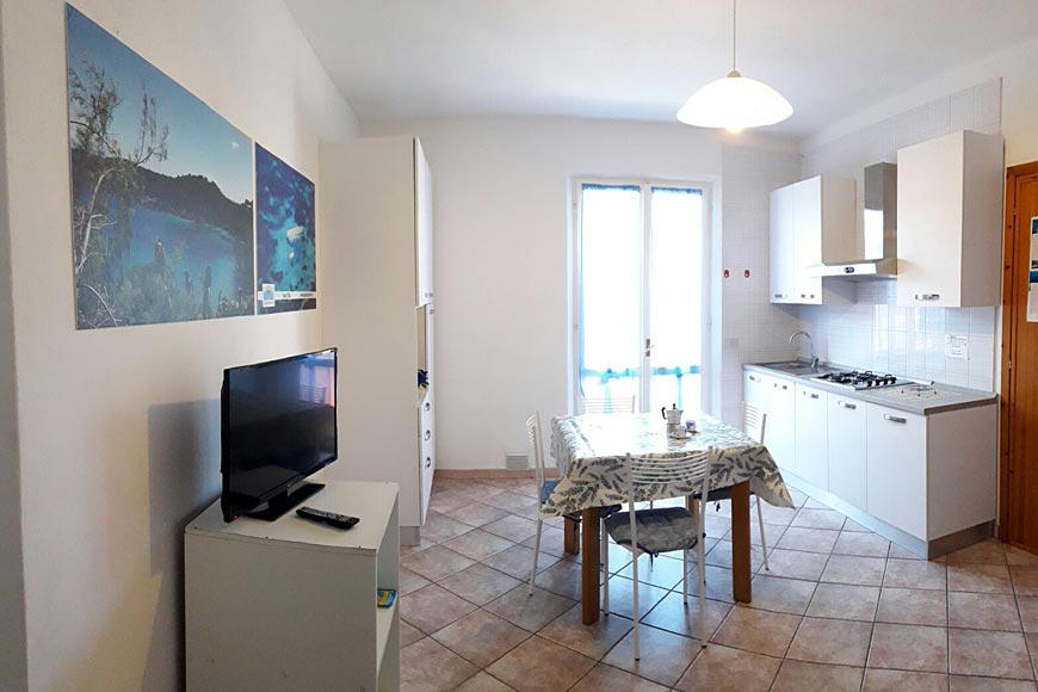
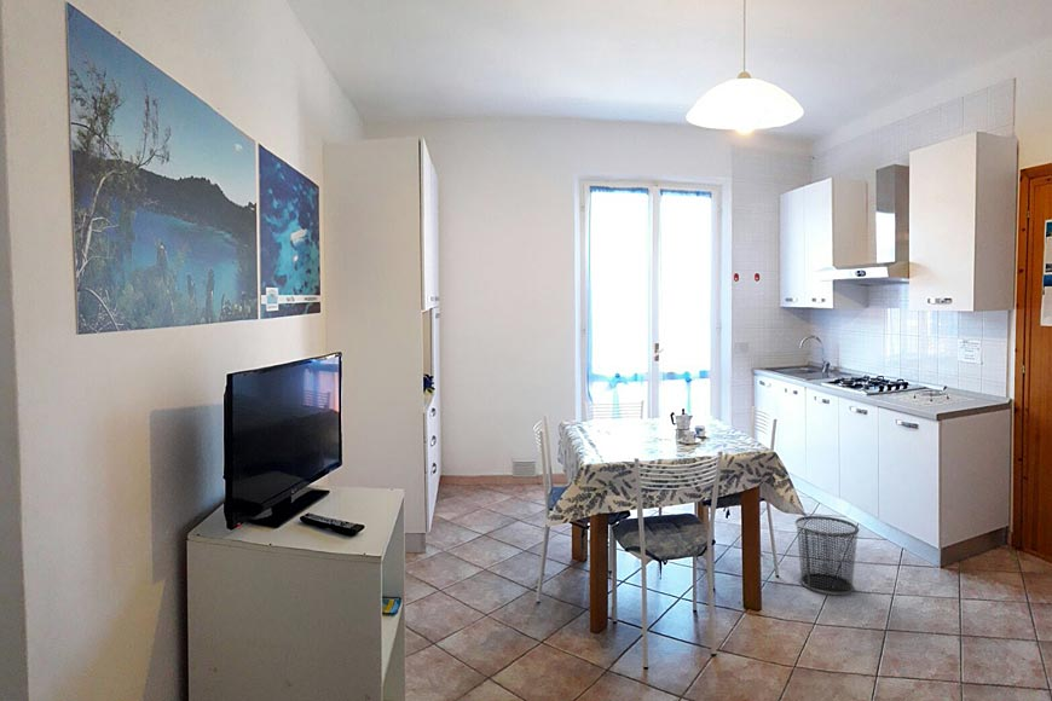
+ waste bin [794,515,861,596]
